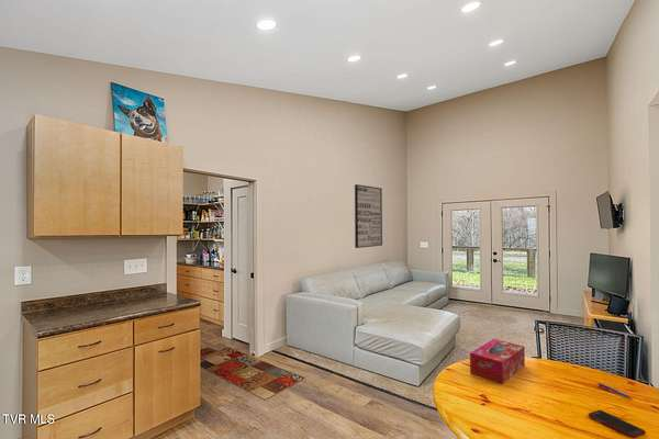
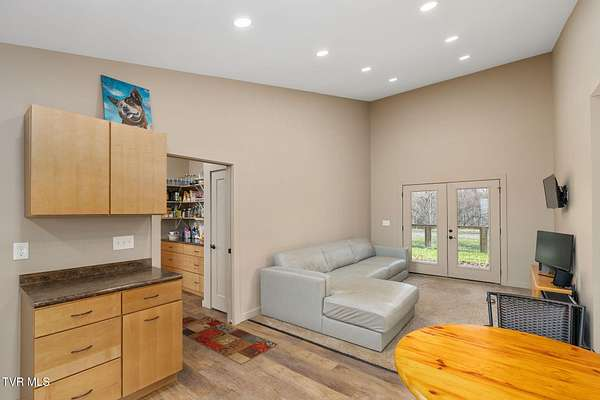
- cell phone [588,409,647,439]
- tissue box [469,338,526,384]
- wall art [354,183,383,249]
- pen [596,381,634,401]
